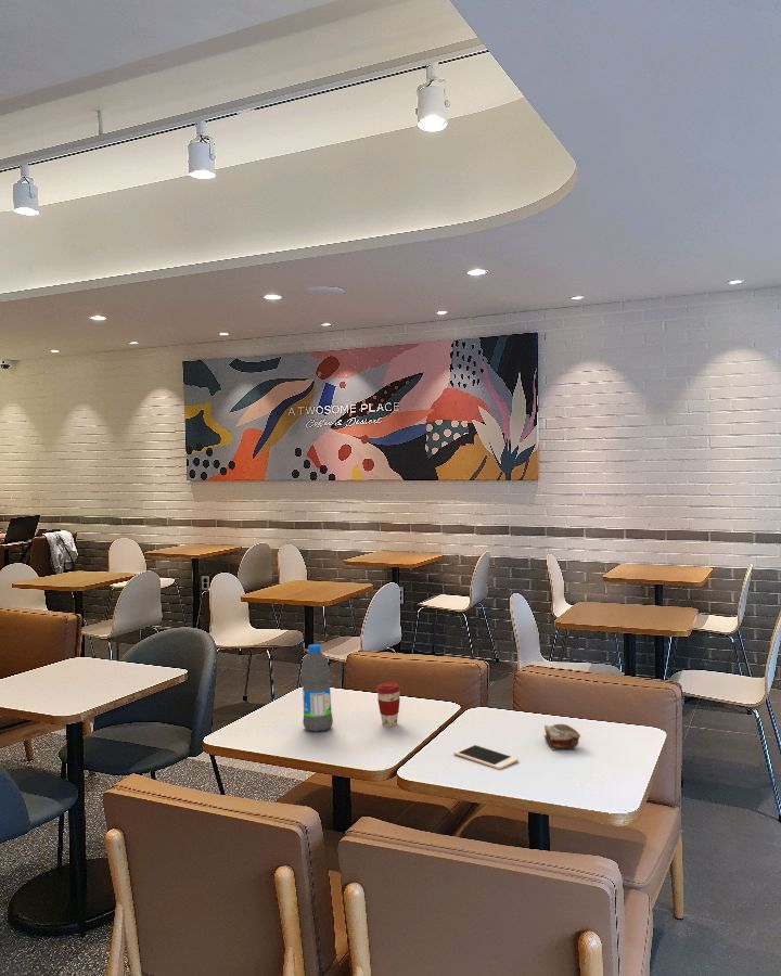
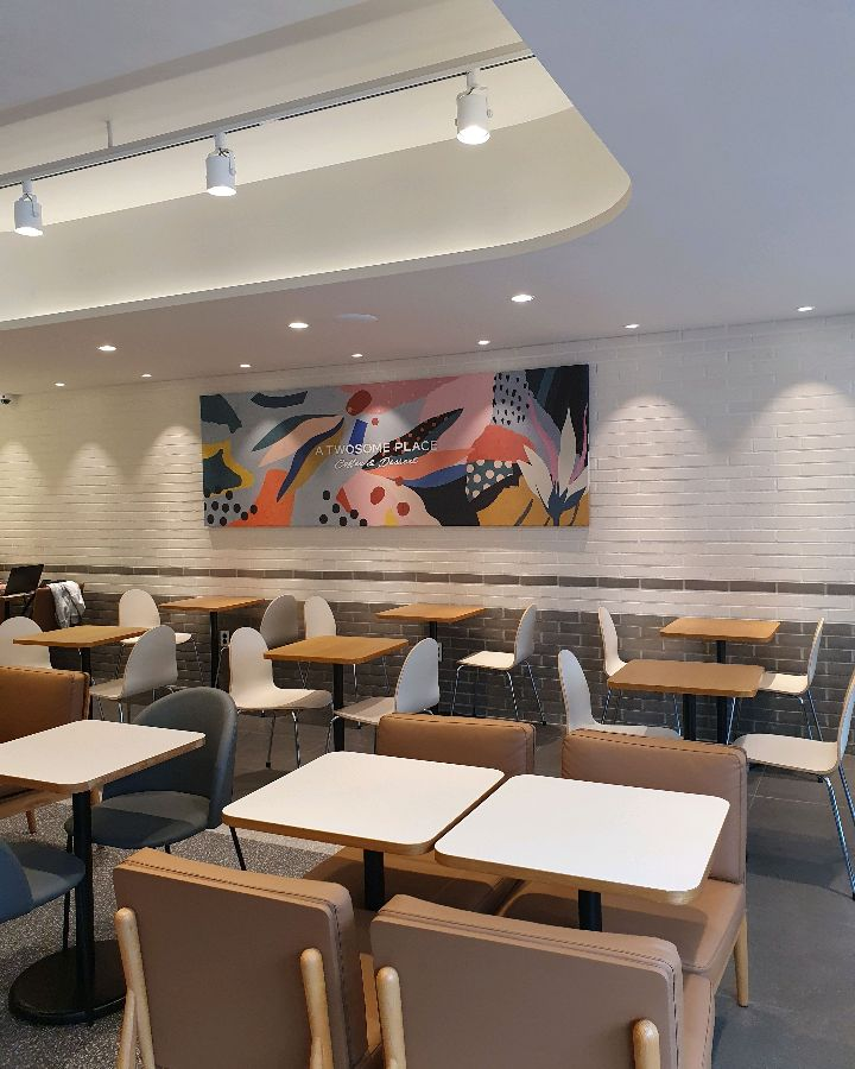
- cake slice [542,723,581,752]
- coffee cup [375,681,401,728]
- water bottle [299,643,334,733]
- cell phone [452,743,520,770]
